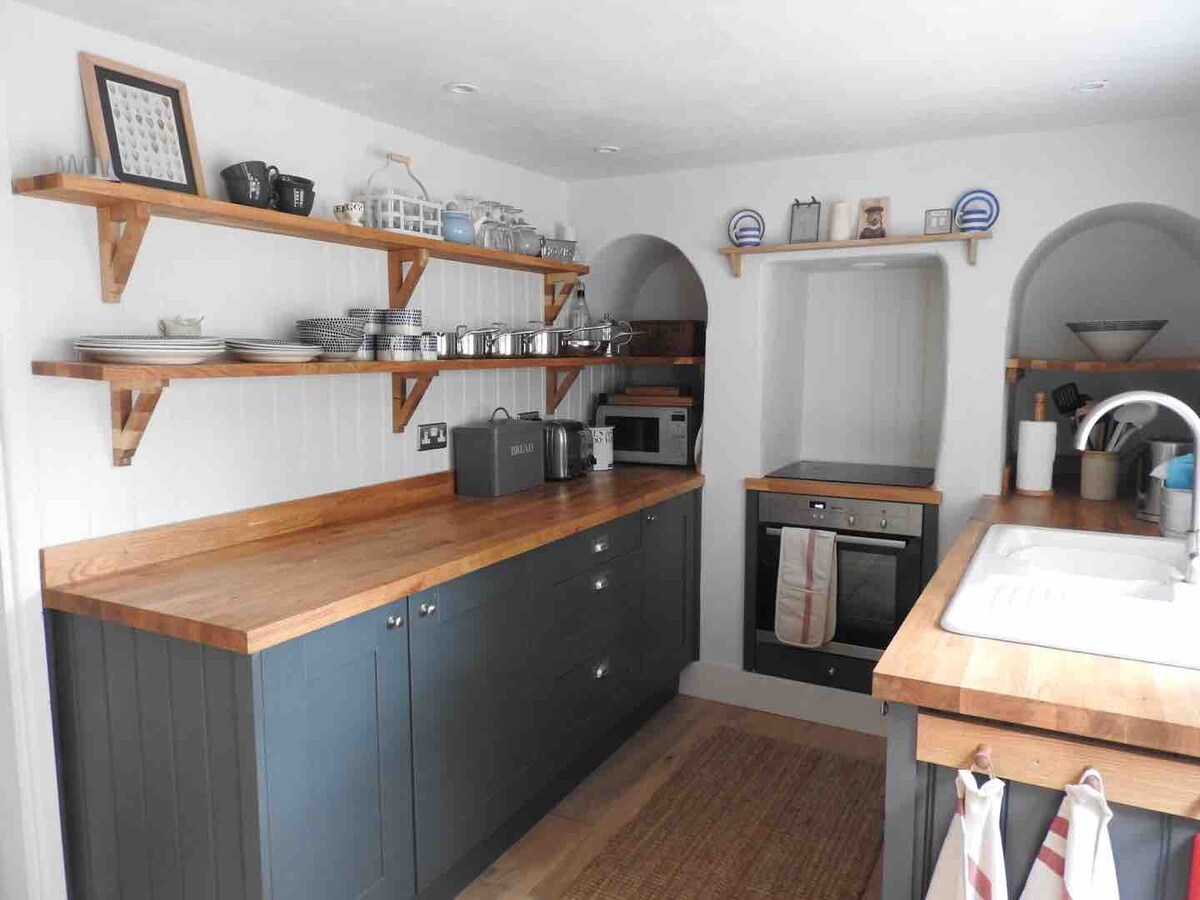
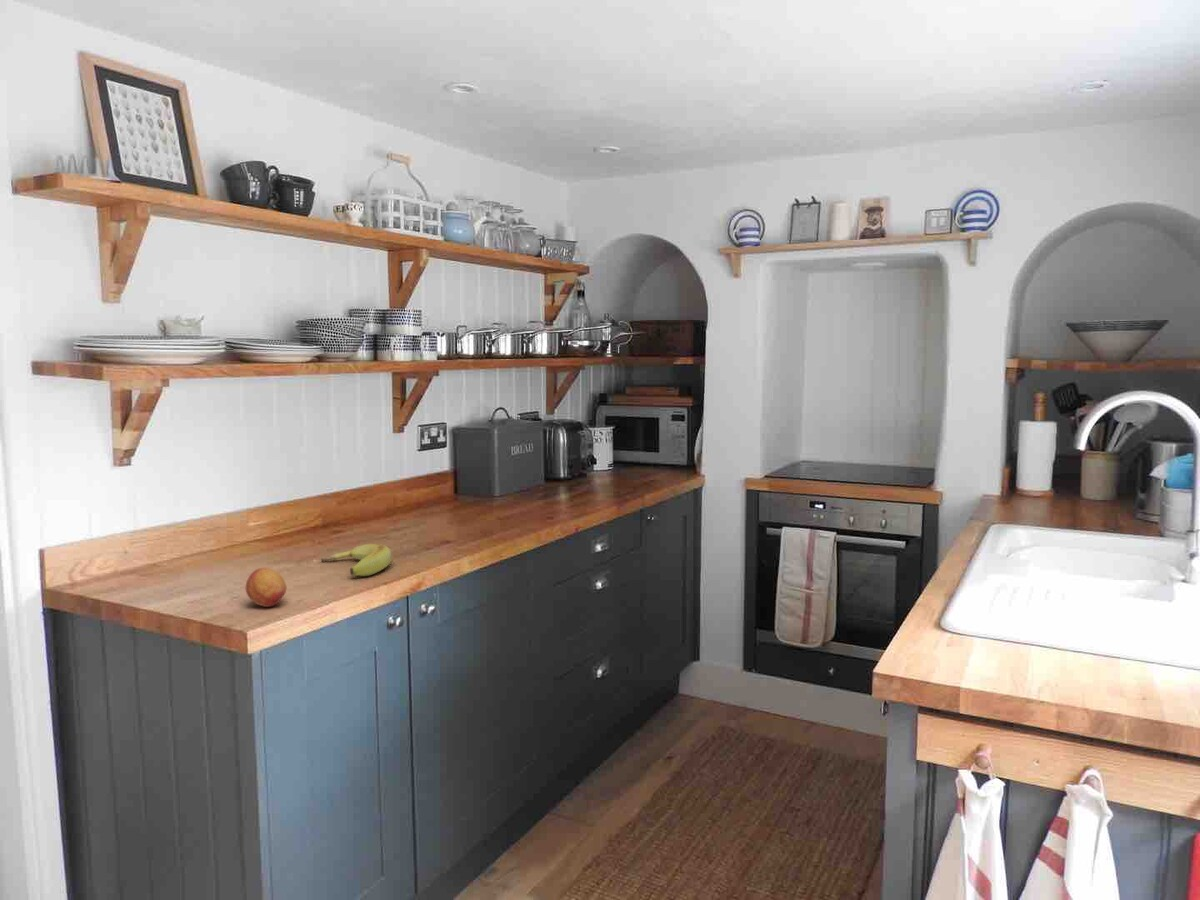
+ fruit [245,567,288,608]
+ banana [320,542,392,577]
